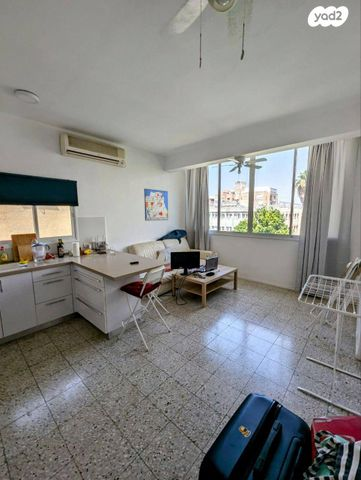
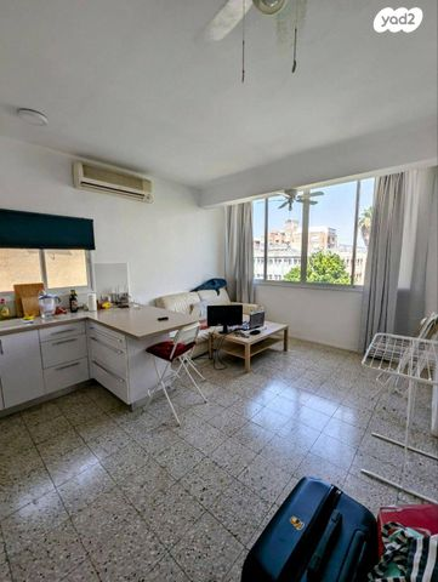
- wall art [143,188,169,222]
